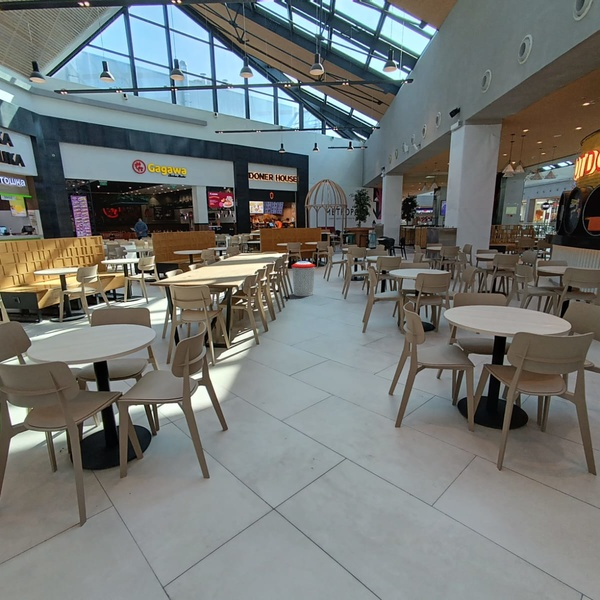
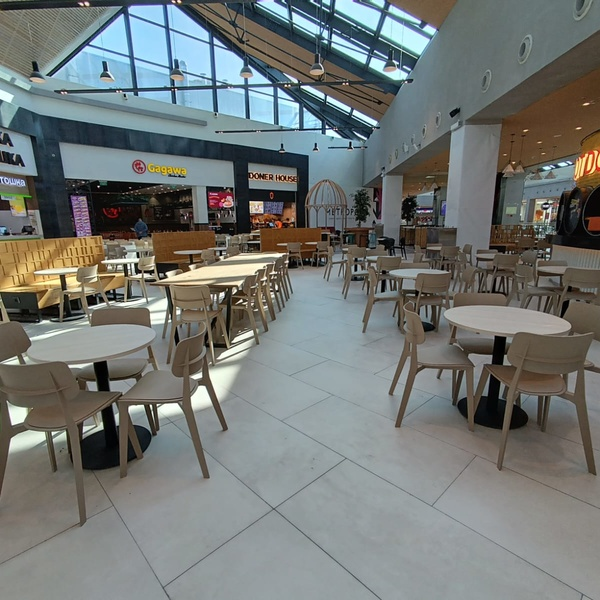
- trash can [290,260,316,297]
